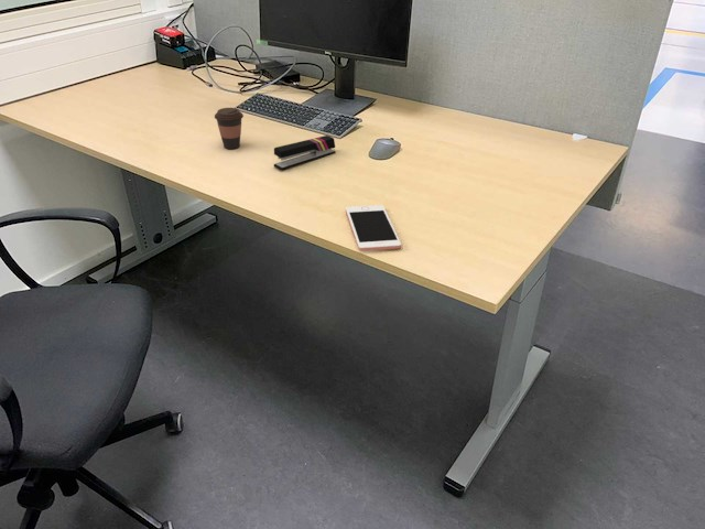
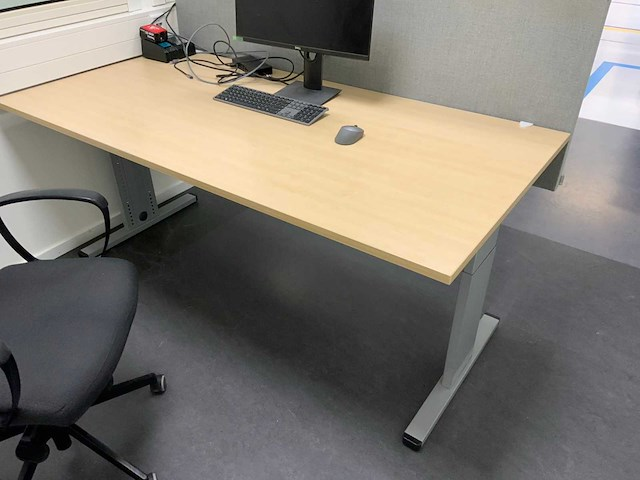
- stapler [273,134,336,171]
- cell phone [345,204,402,252]
- coffee cup [214,107,245,150]
